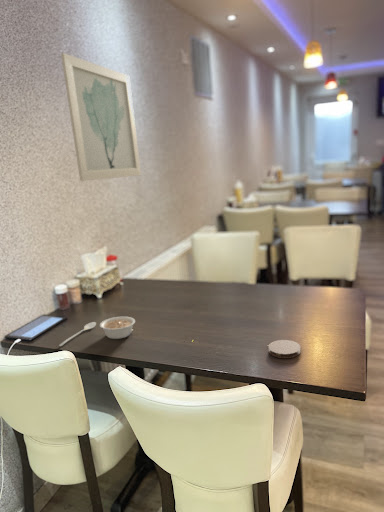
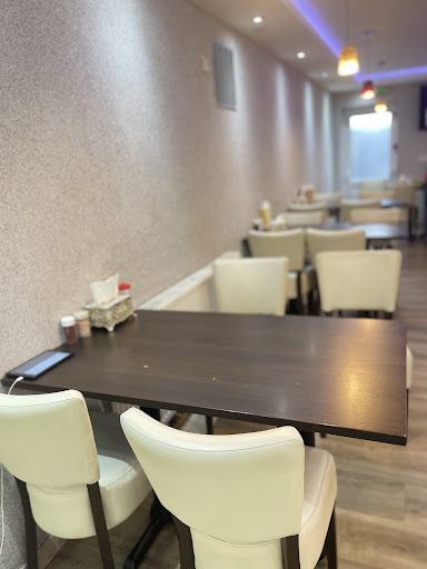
- wall art [60,52,142,182]
- legume [99,316,136,340]
- stirrer [58,321,97,347]
- coaster [268,339,302,359]
